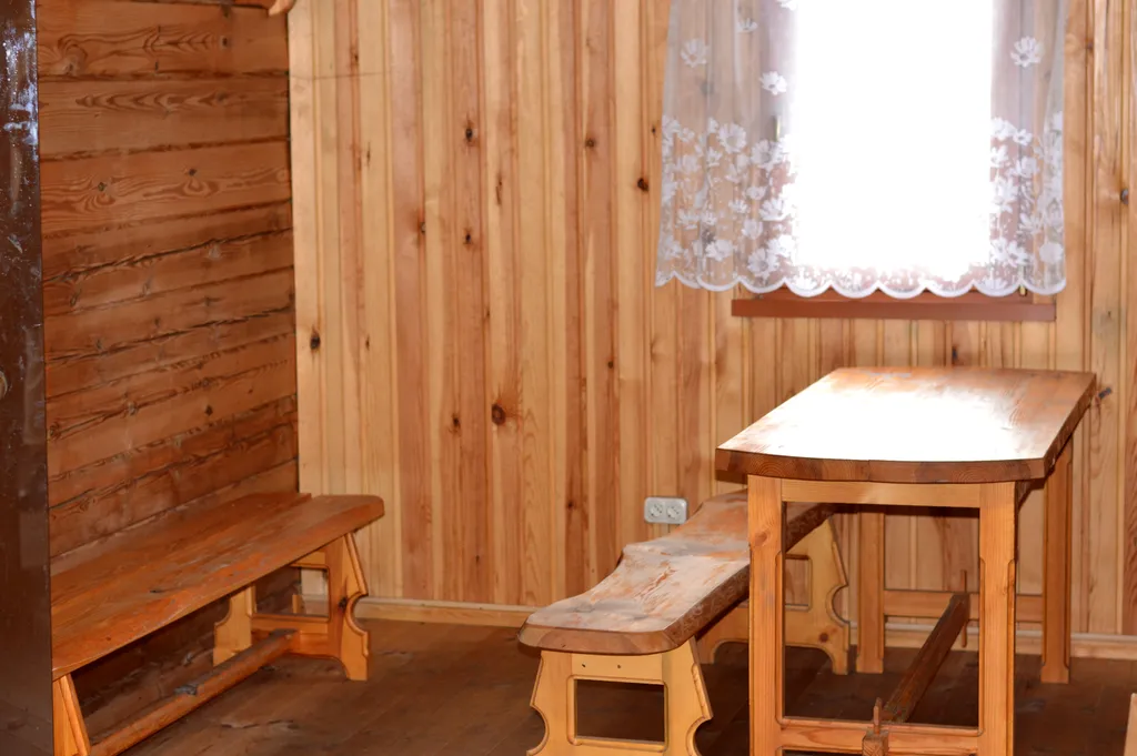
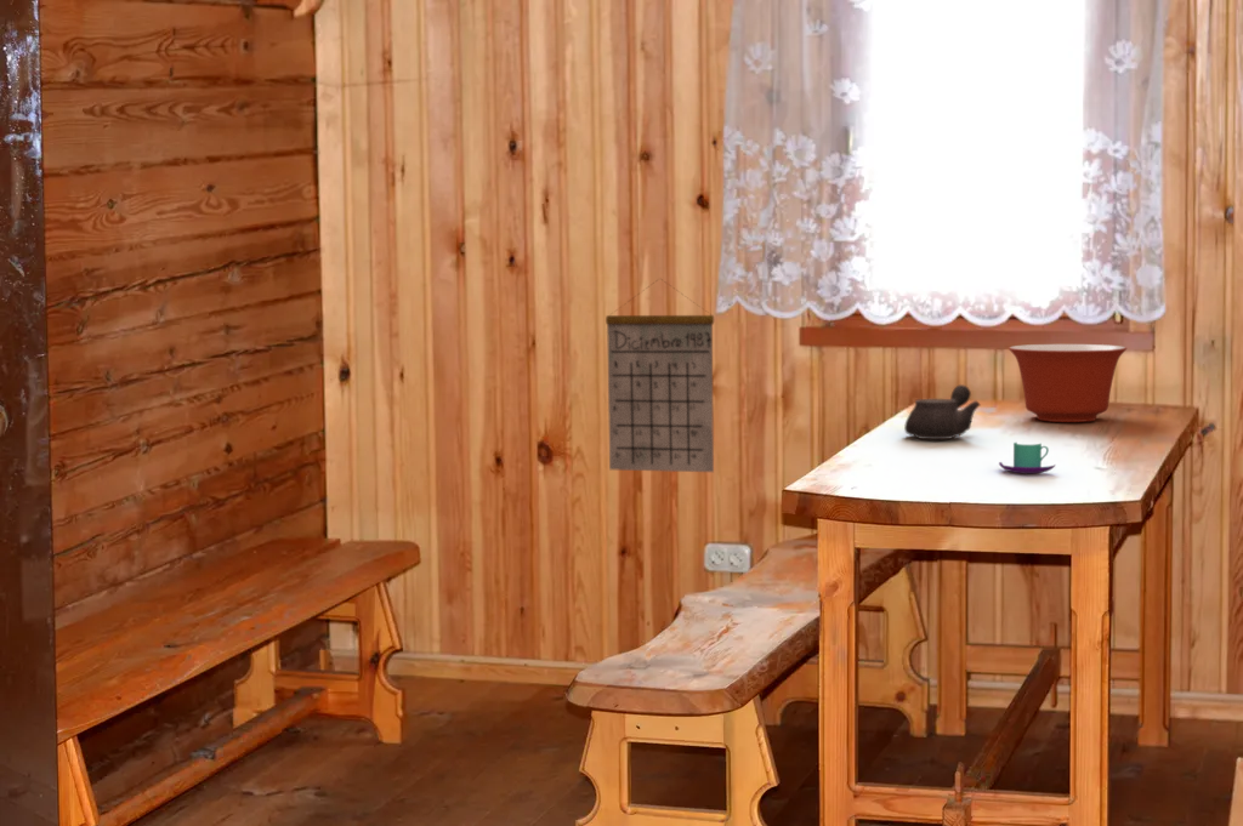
+ mixing bowl [1008,343,1128,423]
+ teapot [903,383,982,440]
+ teacup [998,442,1057,474]
+ calendar [605,277,715,473]
